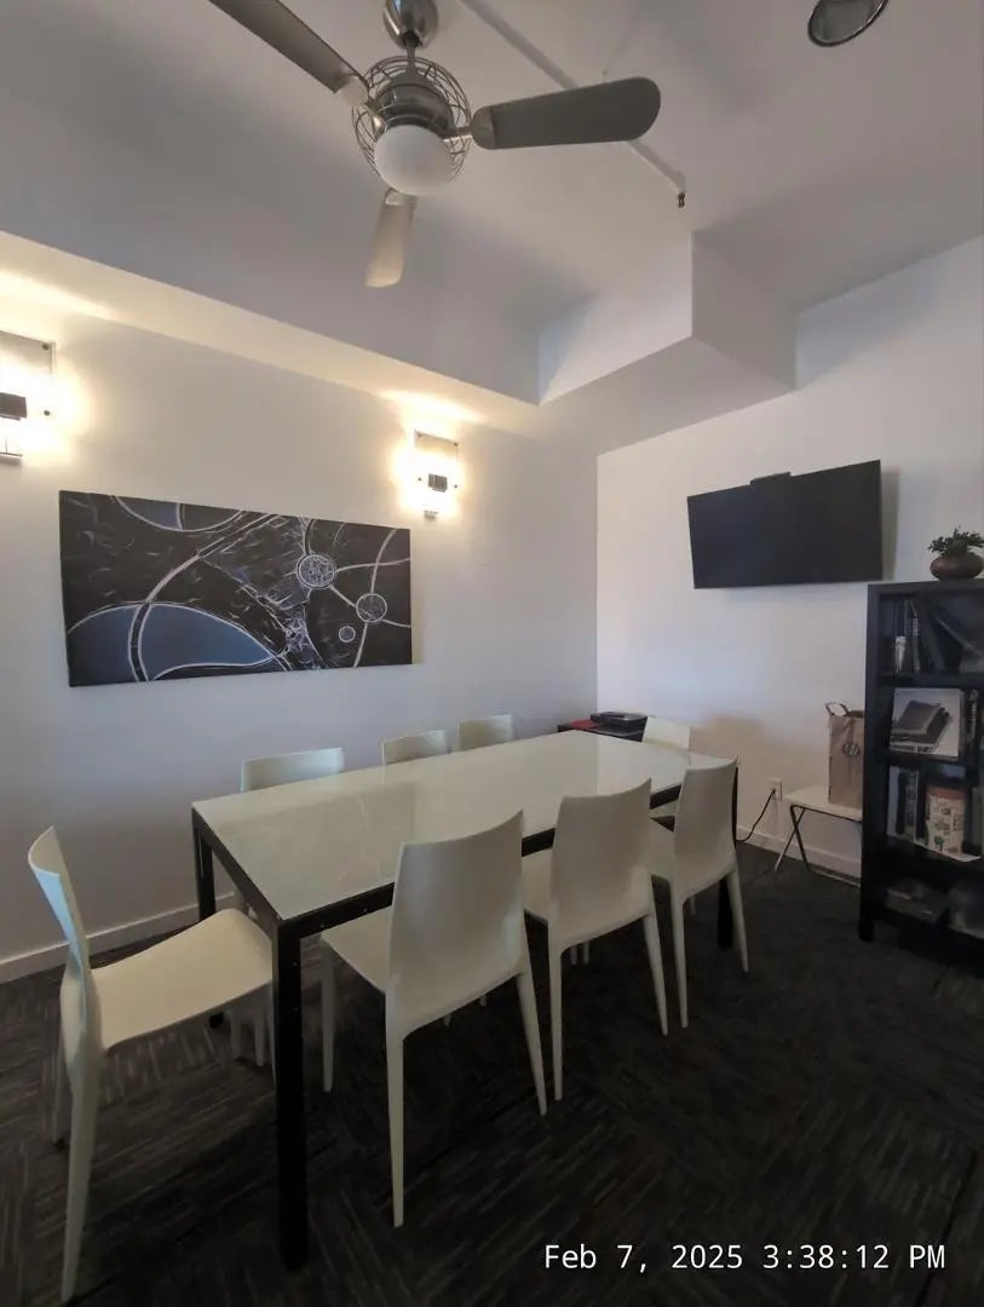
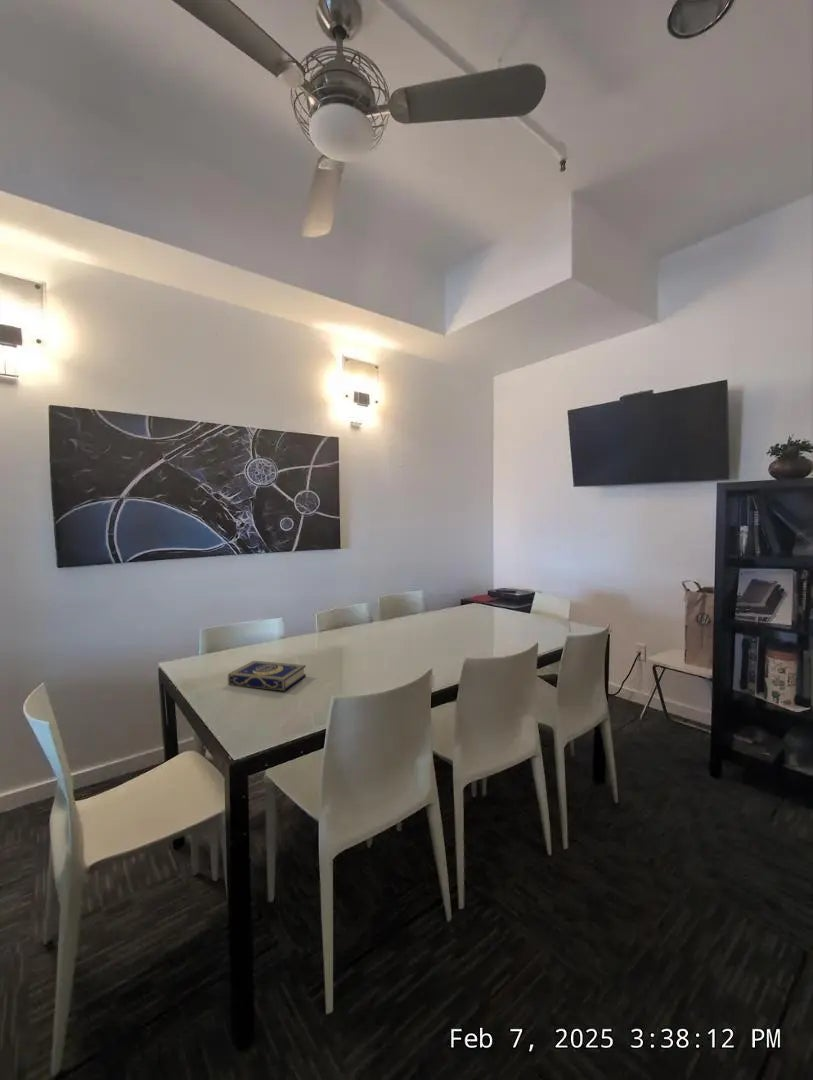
+ book [227,660,307,692]
